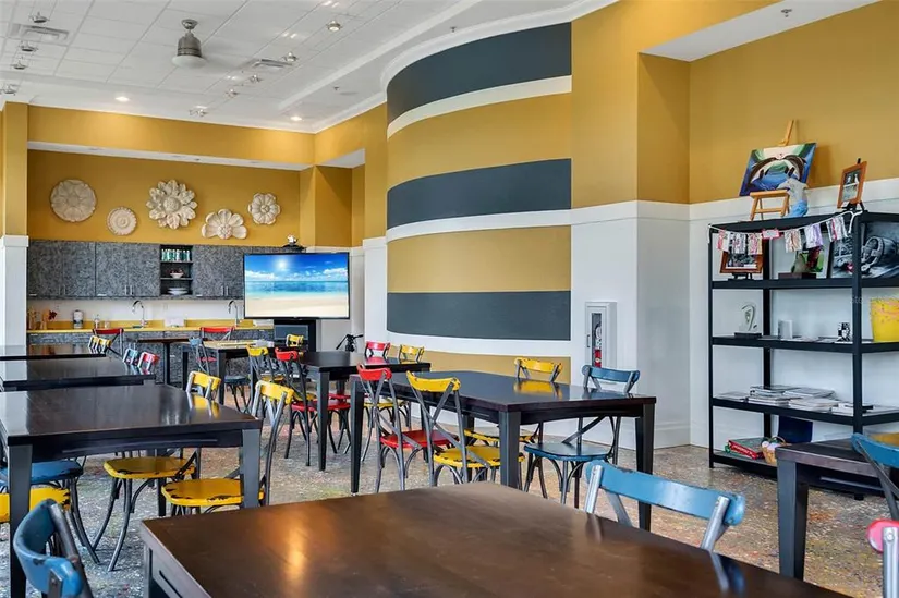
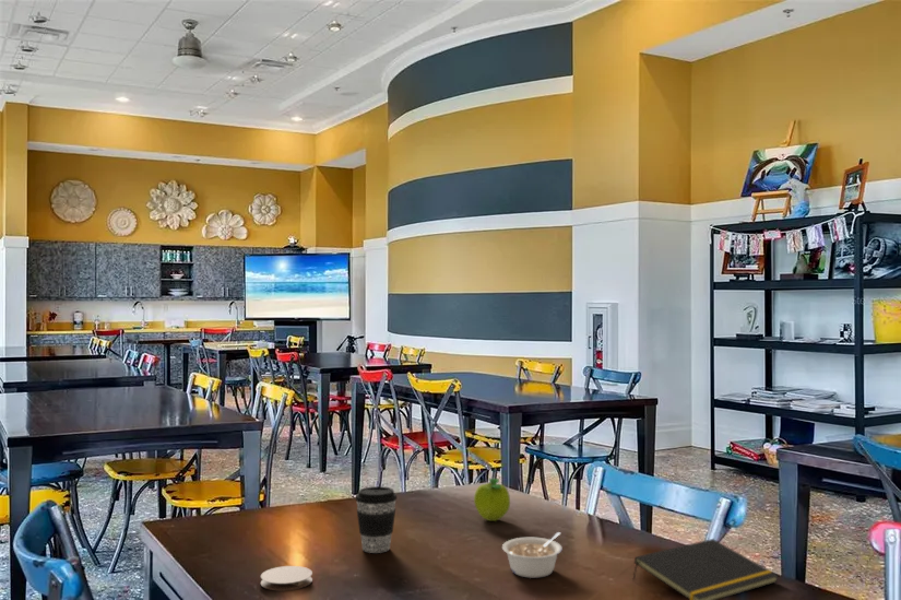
+ coaster [260,565,313,591]
+ legume [501,531,564,579]
+ coffee cup [354,485,398,554]
+ notepad [631,538,780,600]
+ fruit [473,478,511,522]
